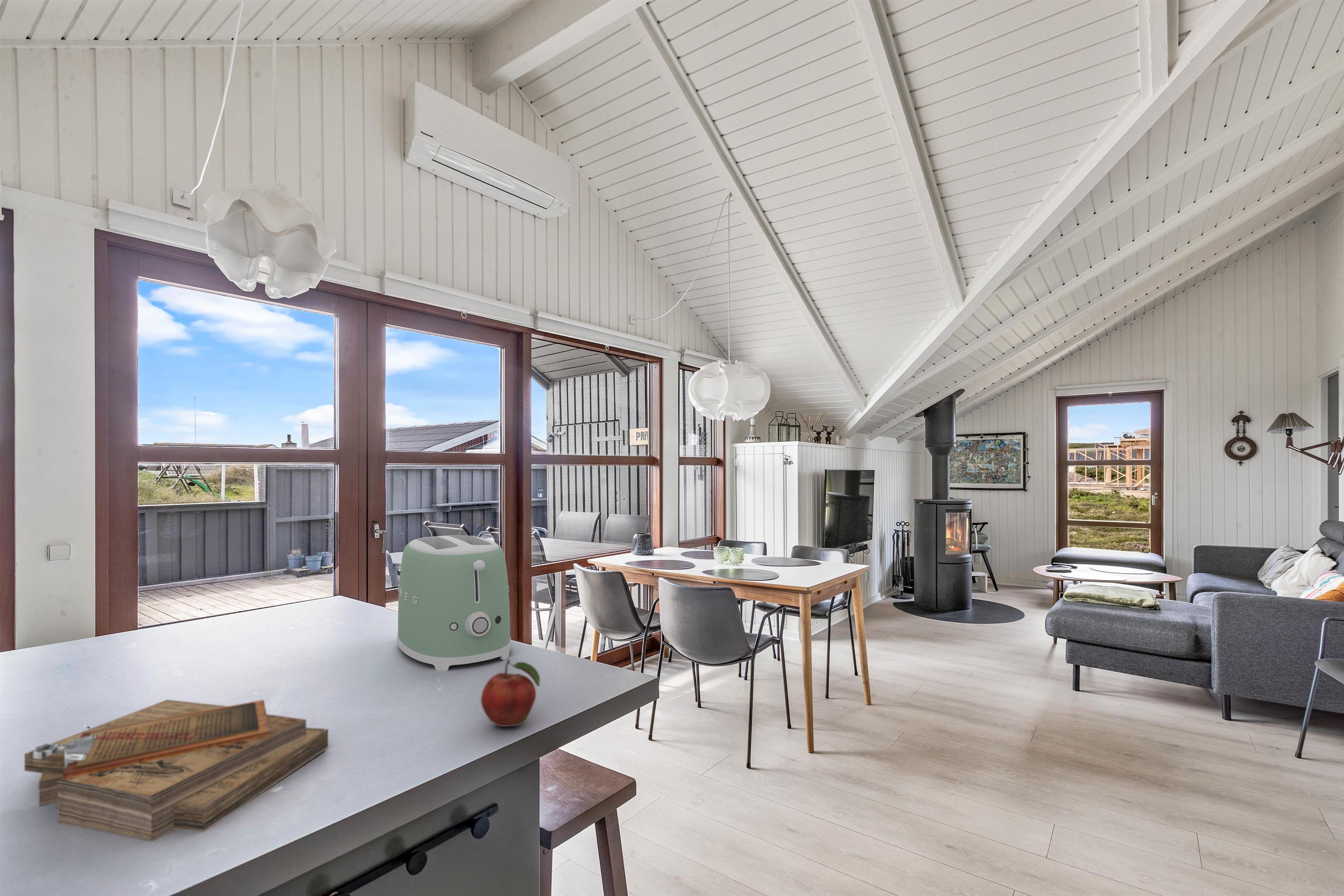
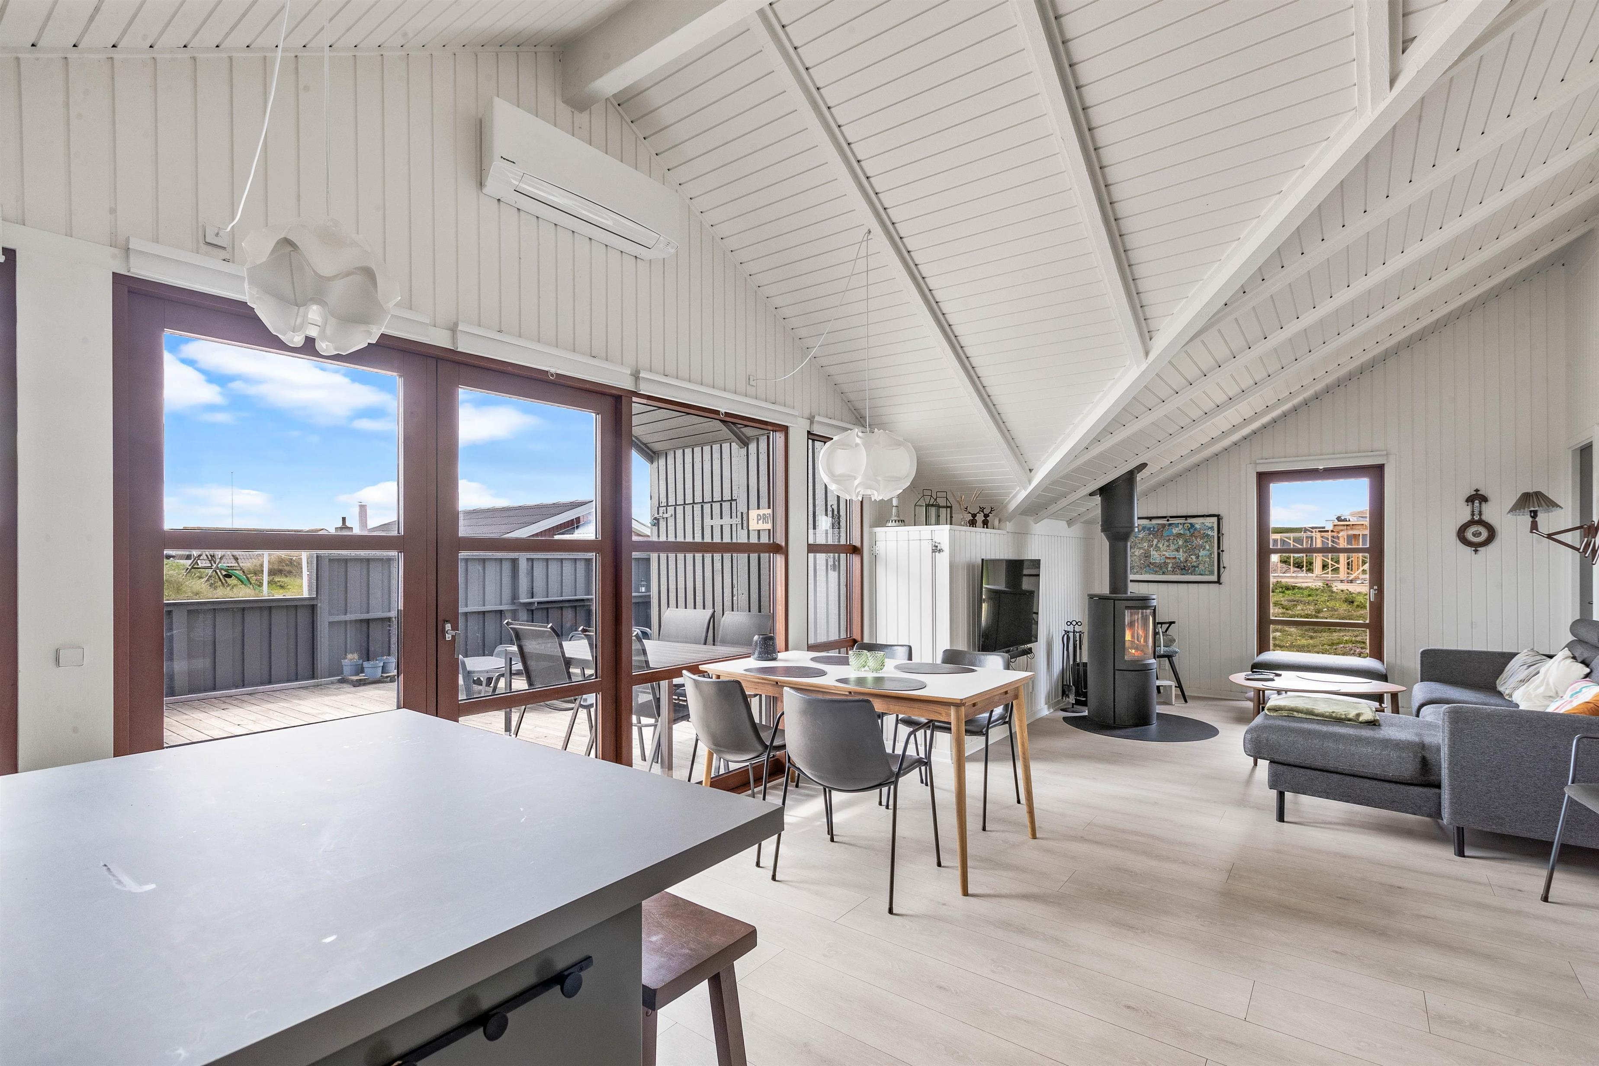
- fruit [480,659,541,727]
- clipboard [24,699,329,842]
- toaster [397,535,511,671]
